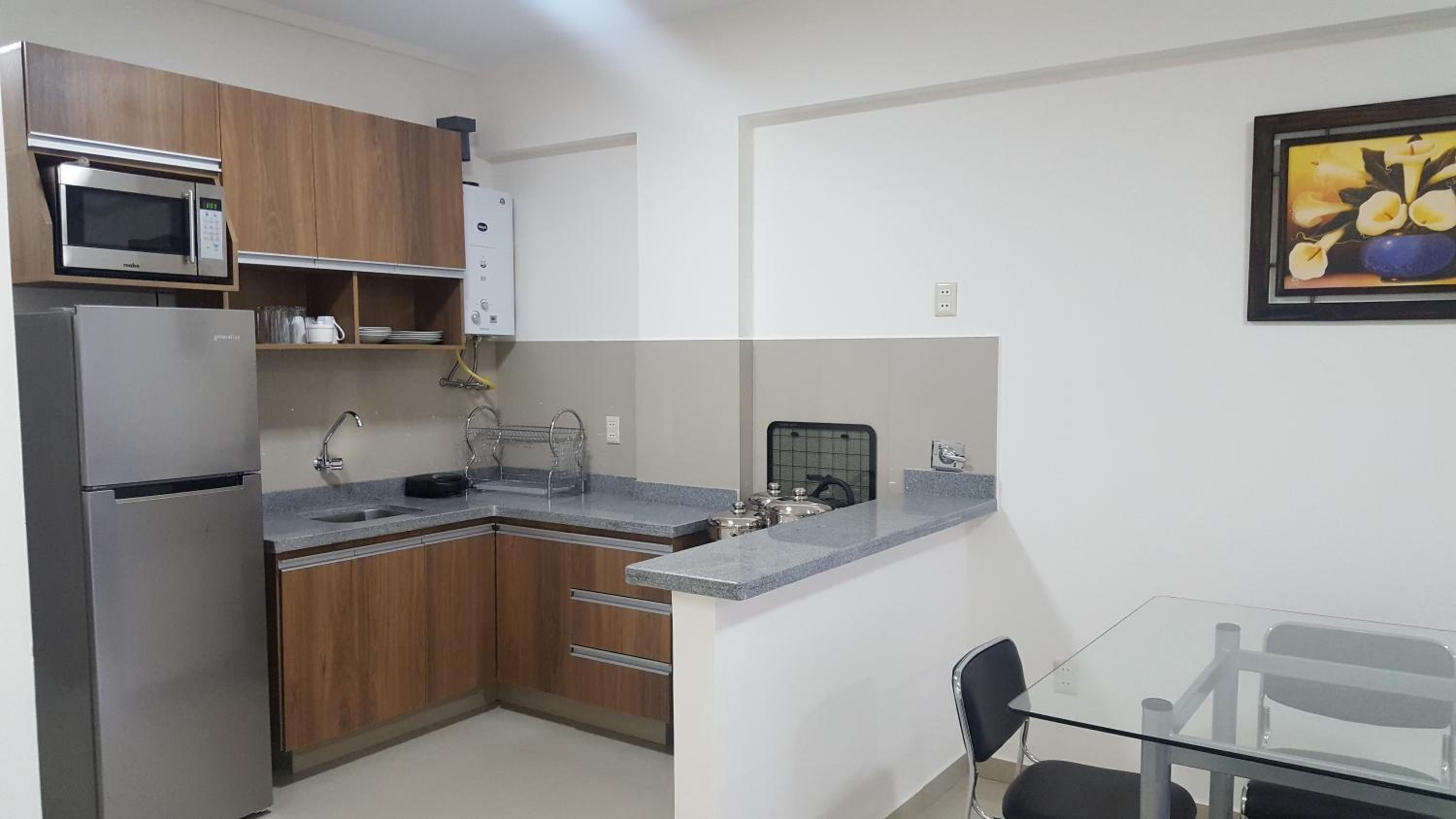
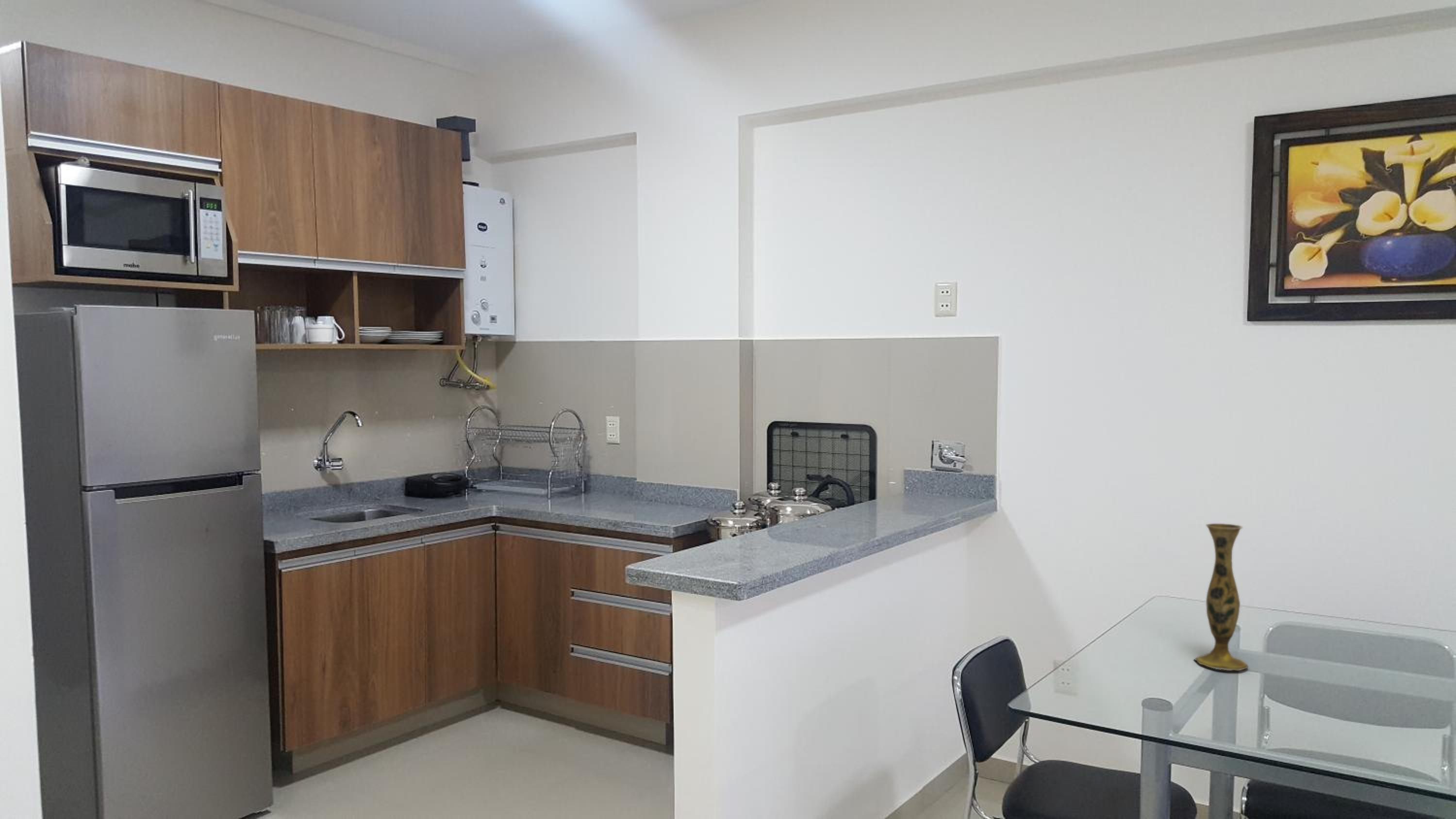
+ vase [1193,523,1249,671]
